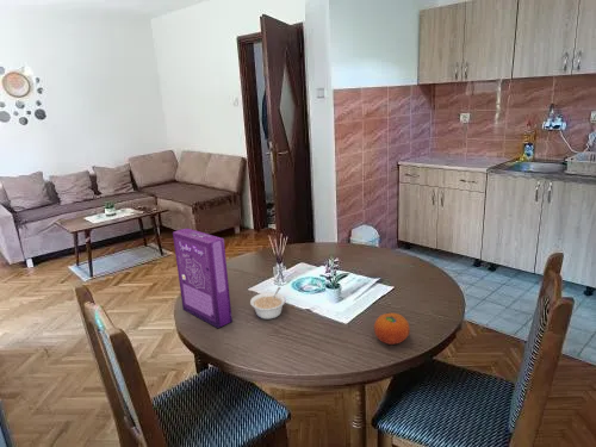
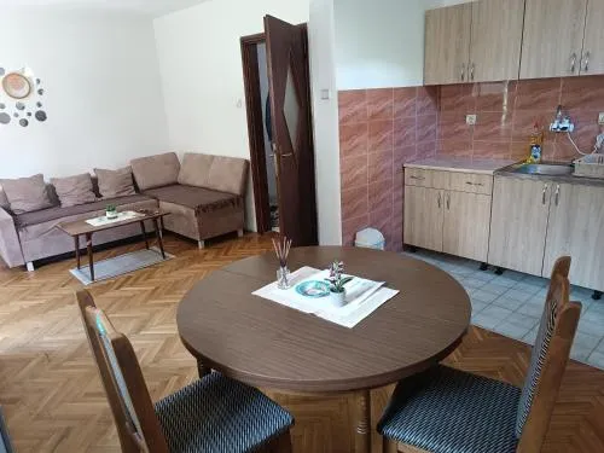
- cereal box [172,228,234,329]
- legume [249,286,286,321]
- fruit [373,312,410,346]
